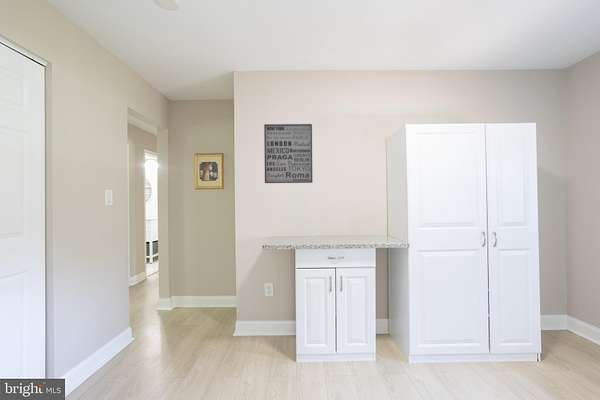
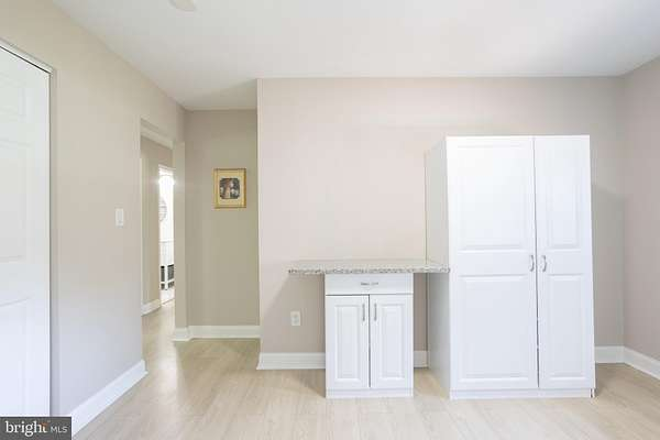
- wall art [263,123,313,184]
